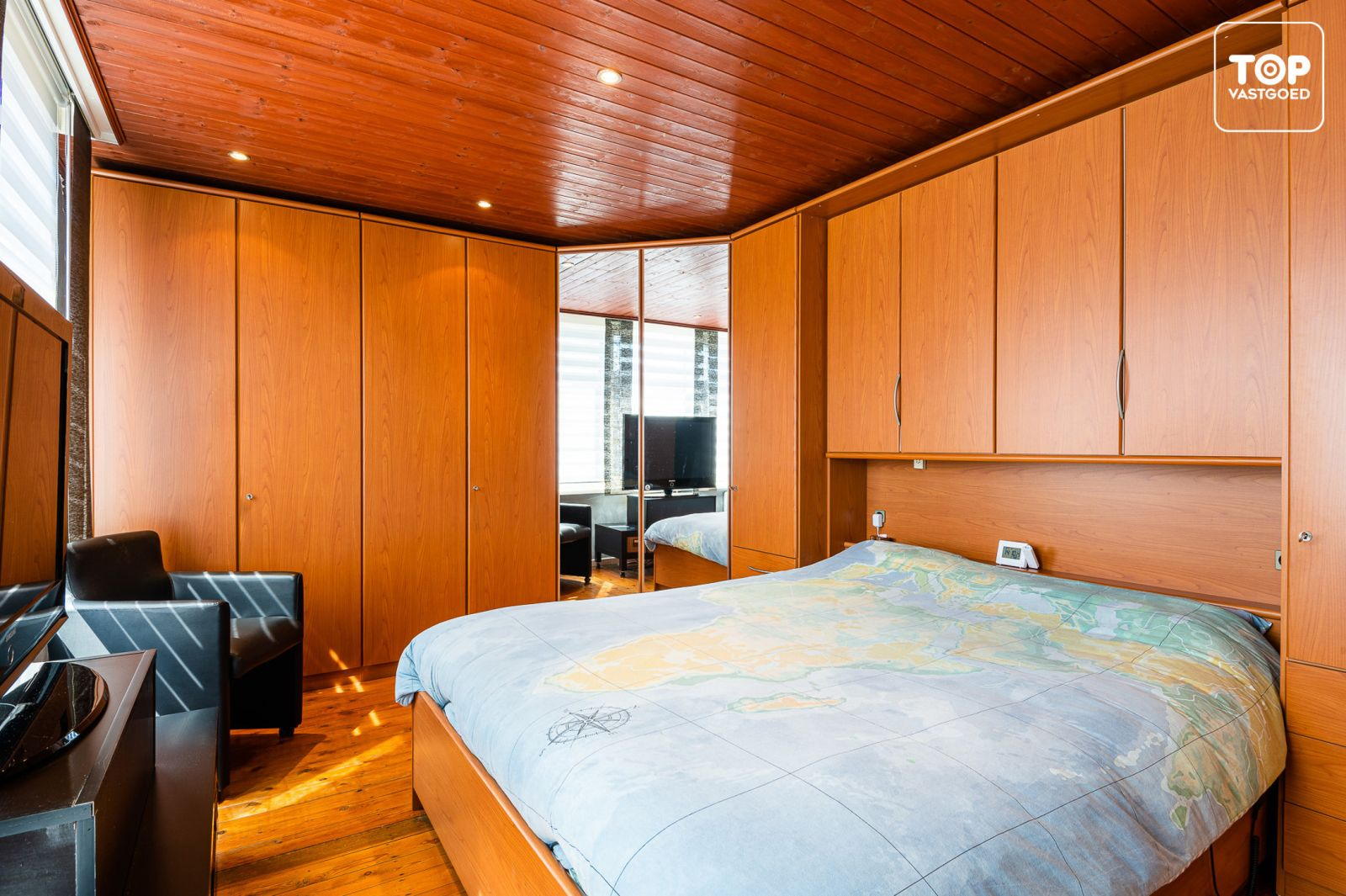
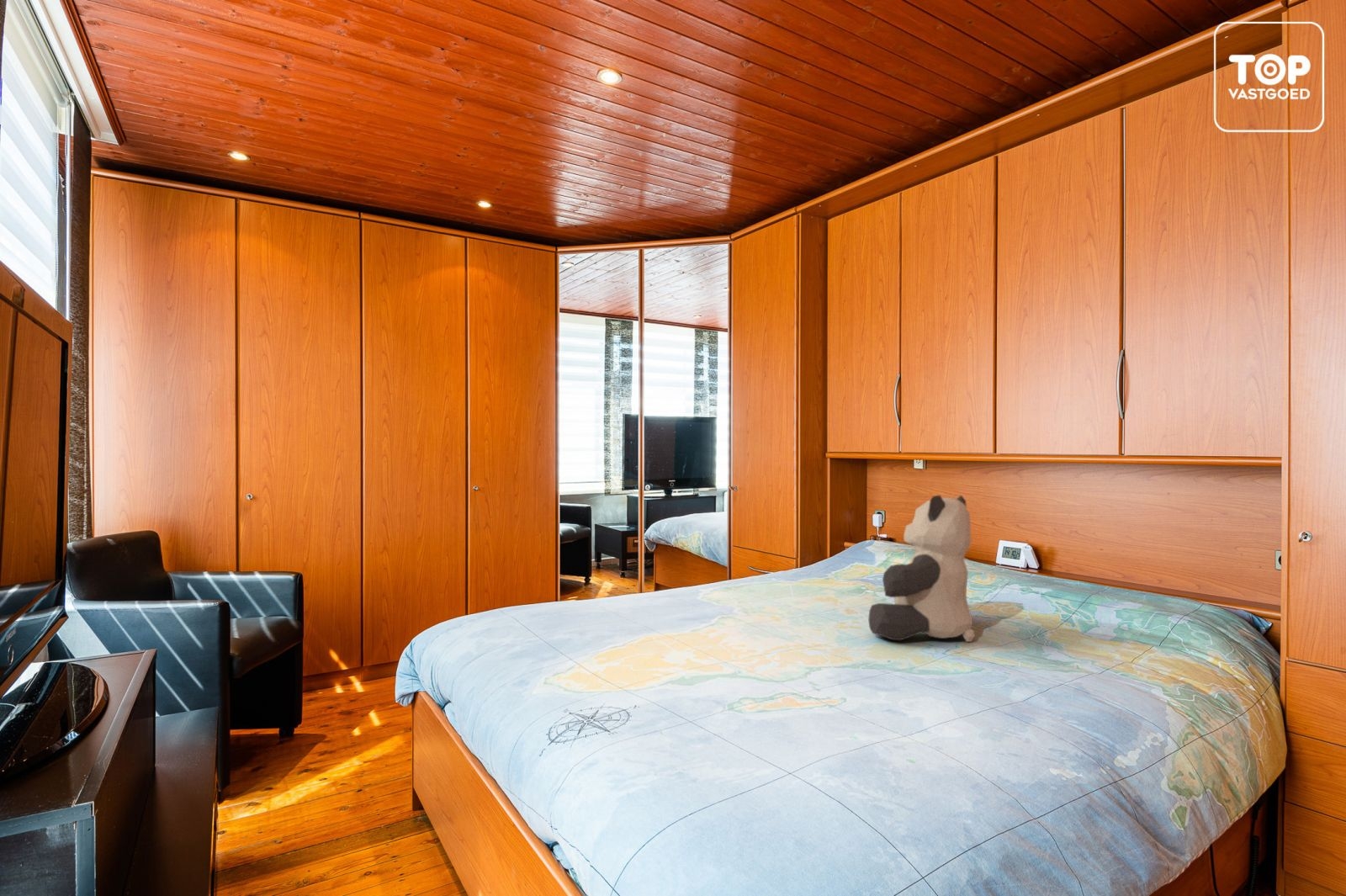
+ teddy bear [867,495,976,643]
